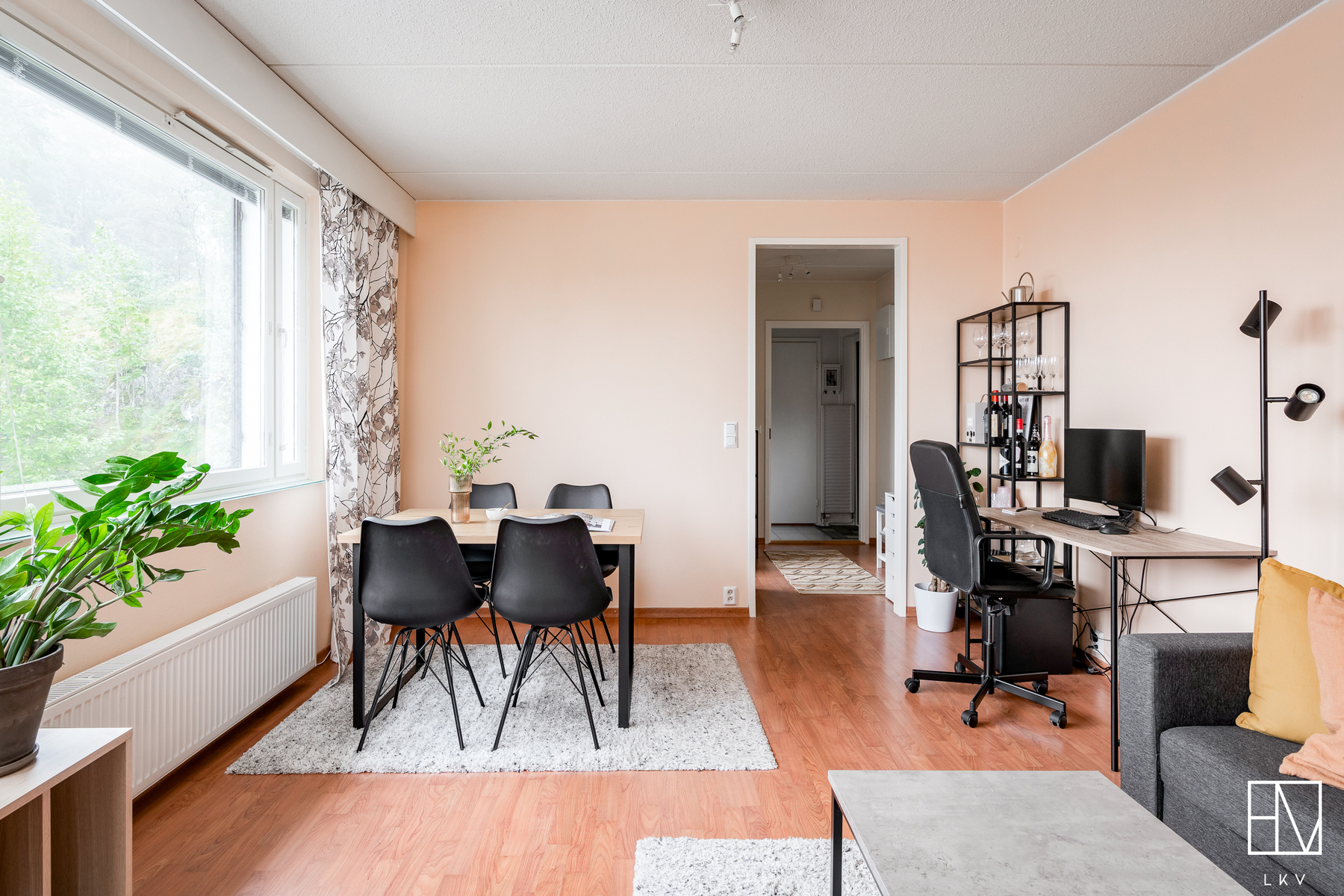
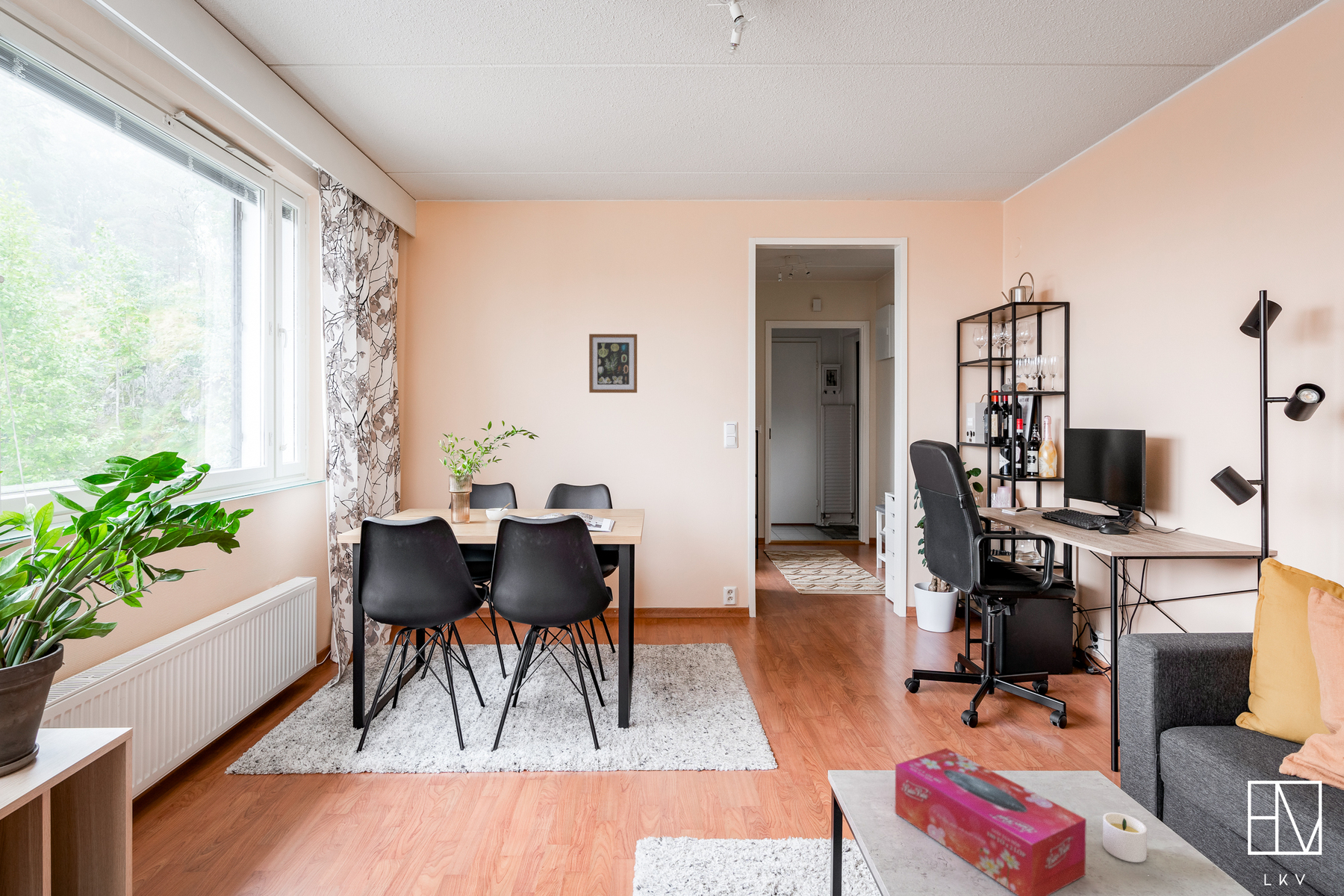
+ tissue box [895,747,1087,896]
+ candle [1102,812,1148,863]
+ wall art [588,333,638,393]
